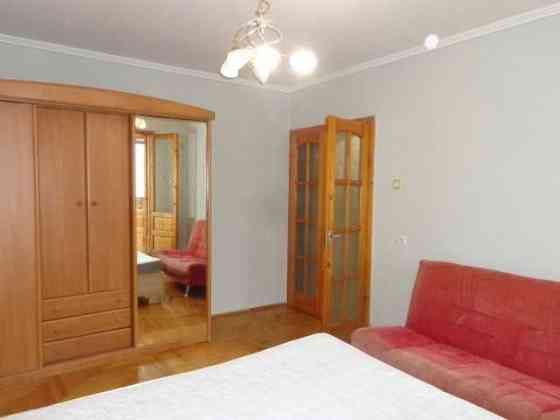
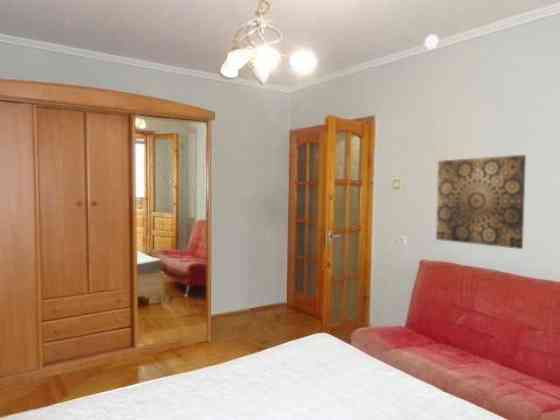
+ wall art [435,154,527,250]
